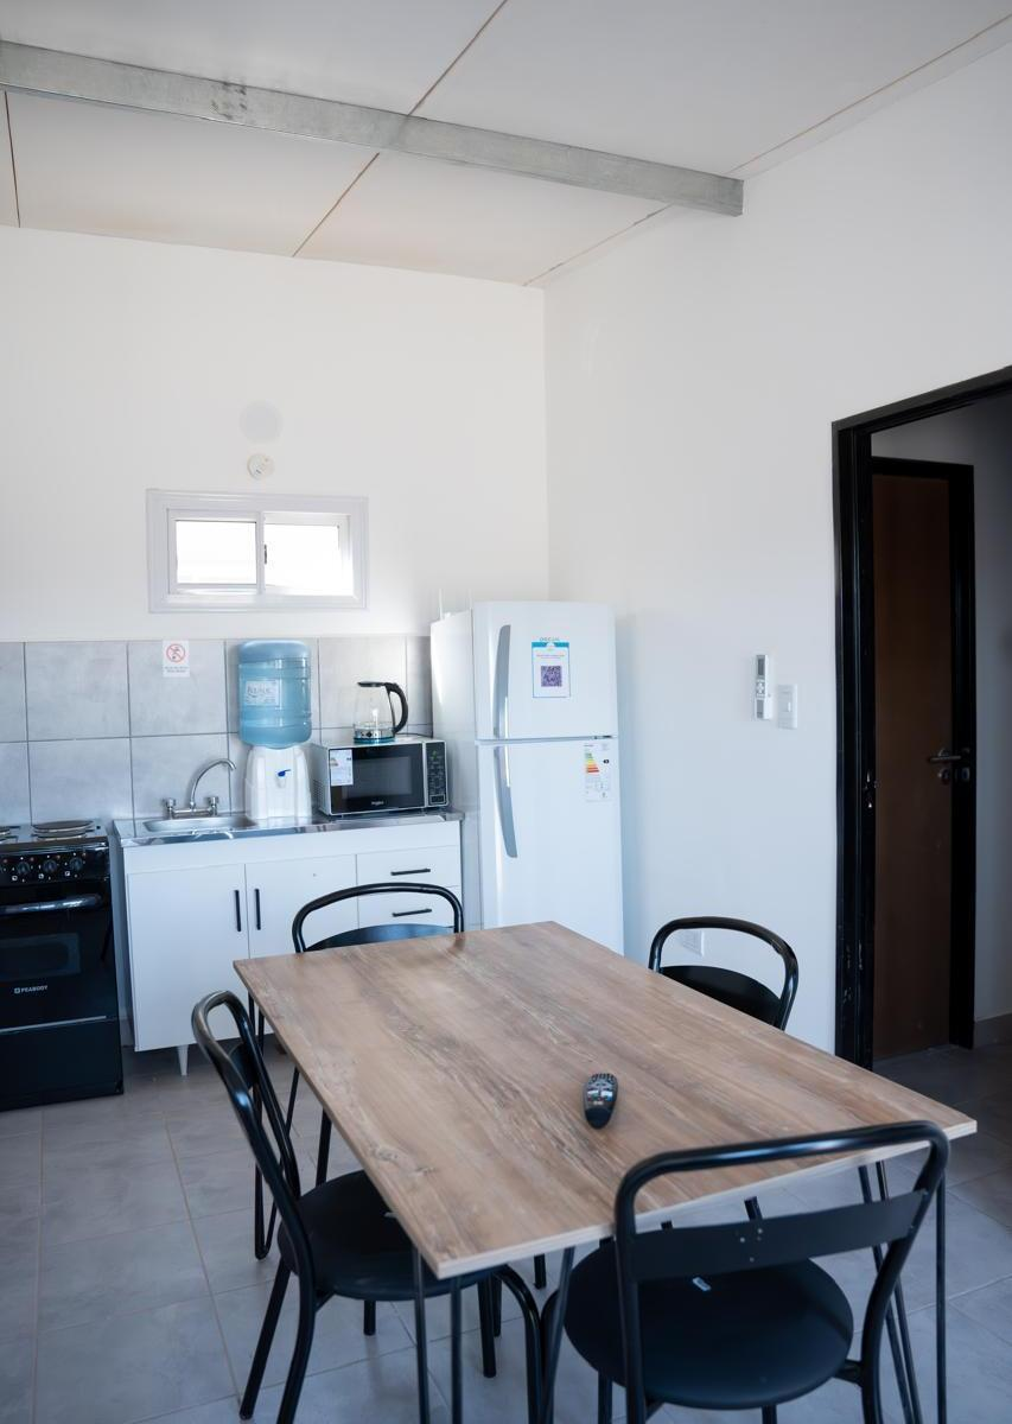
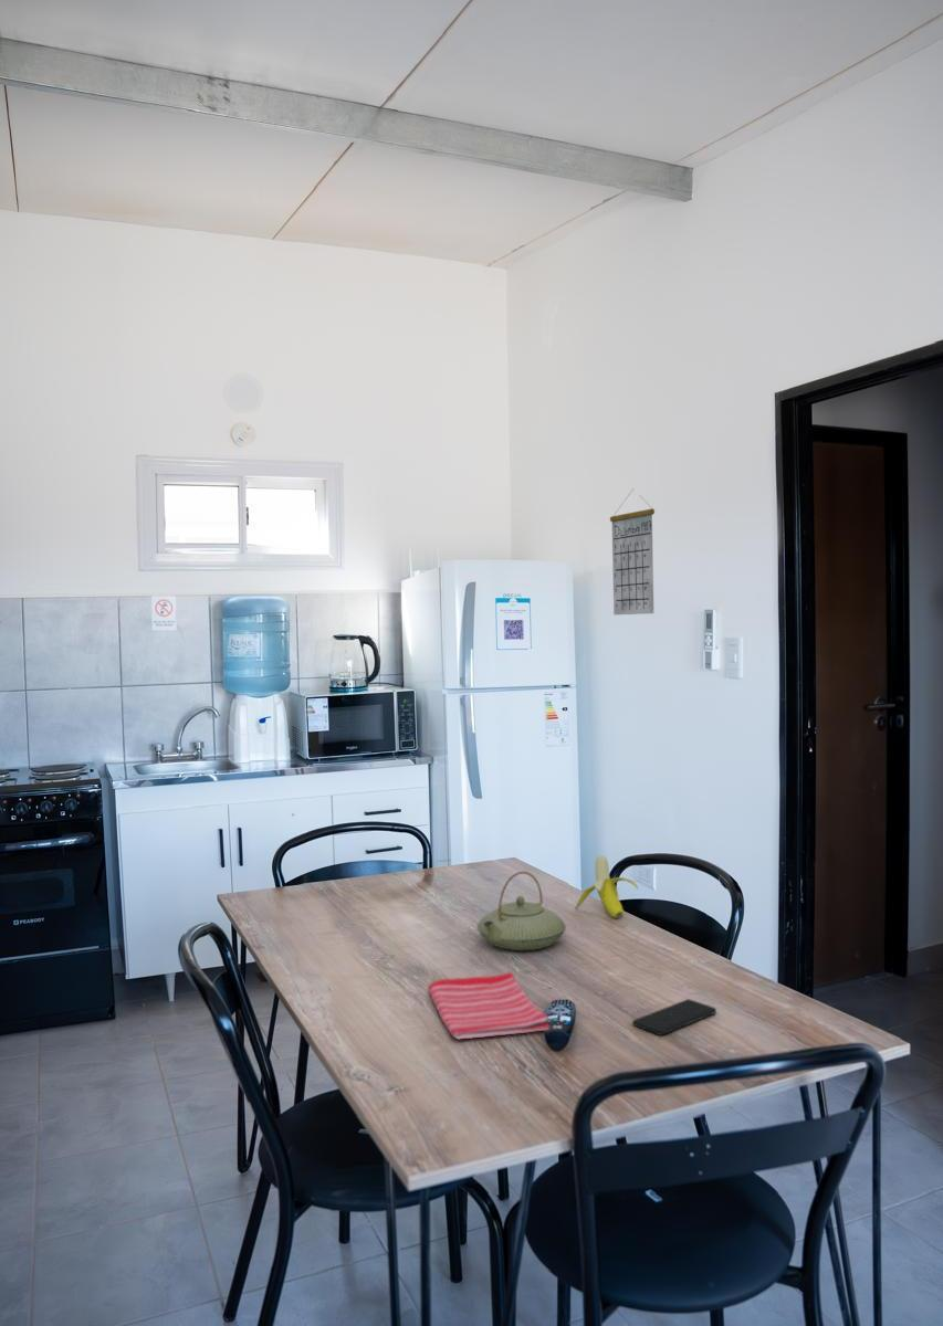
+ banana [574,854,639,919]
+ calendar [609,490,656,615]
+ smartphone [631,998,717,1036]
+ teapot [475,871,567,951]
+ dish towel [427,971,551,1041]
